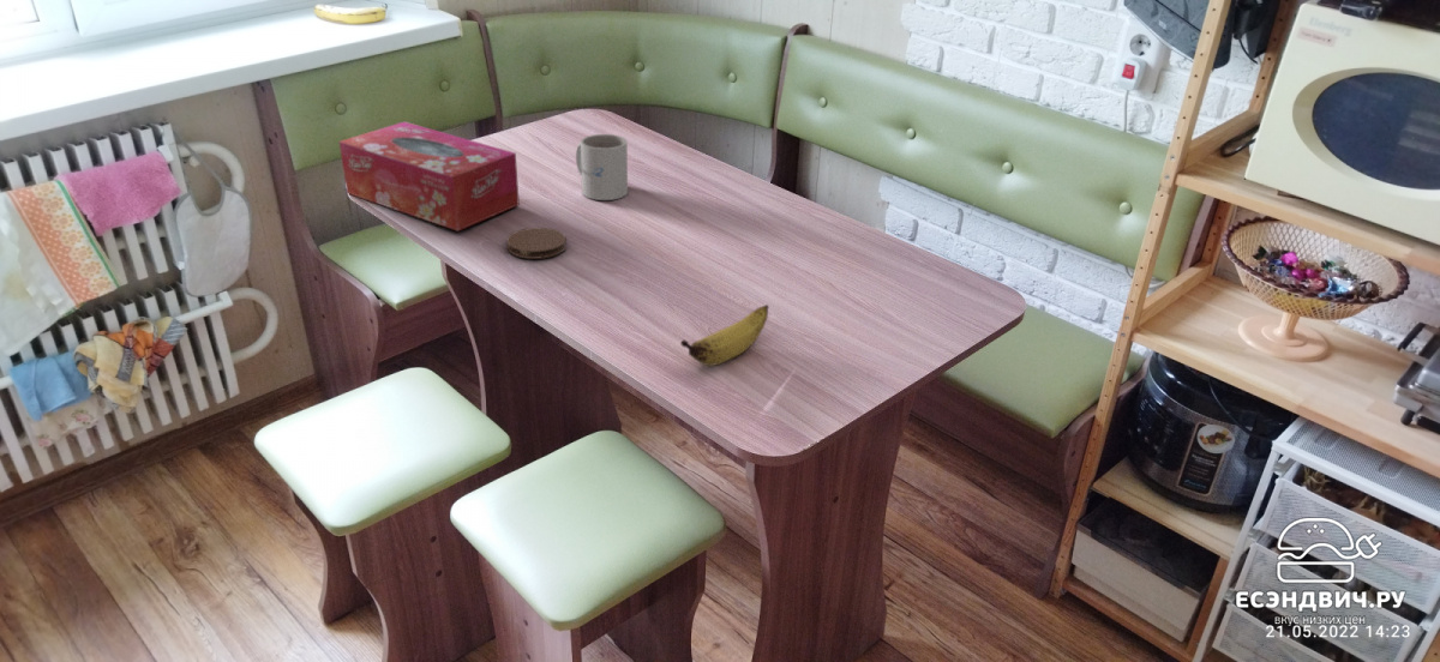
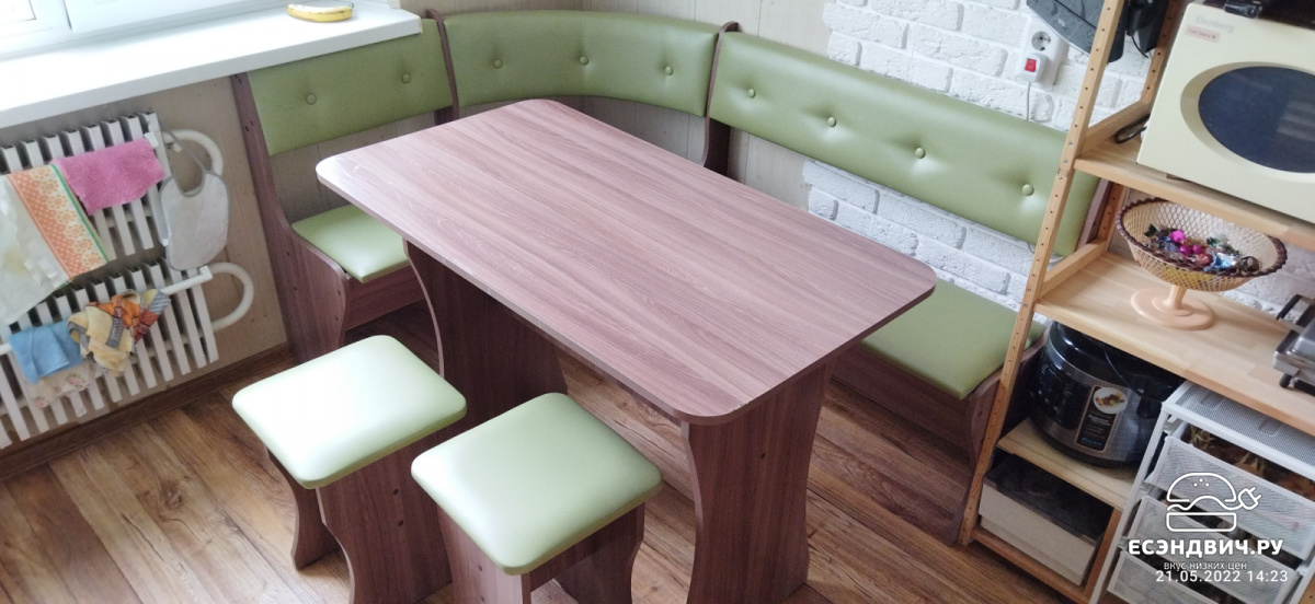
- tissue box [338,121,521,233]
- mug [575,133,629,201]
- coaster [505,227,568,260]
- banana [679,303,770,367]
